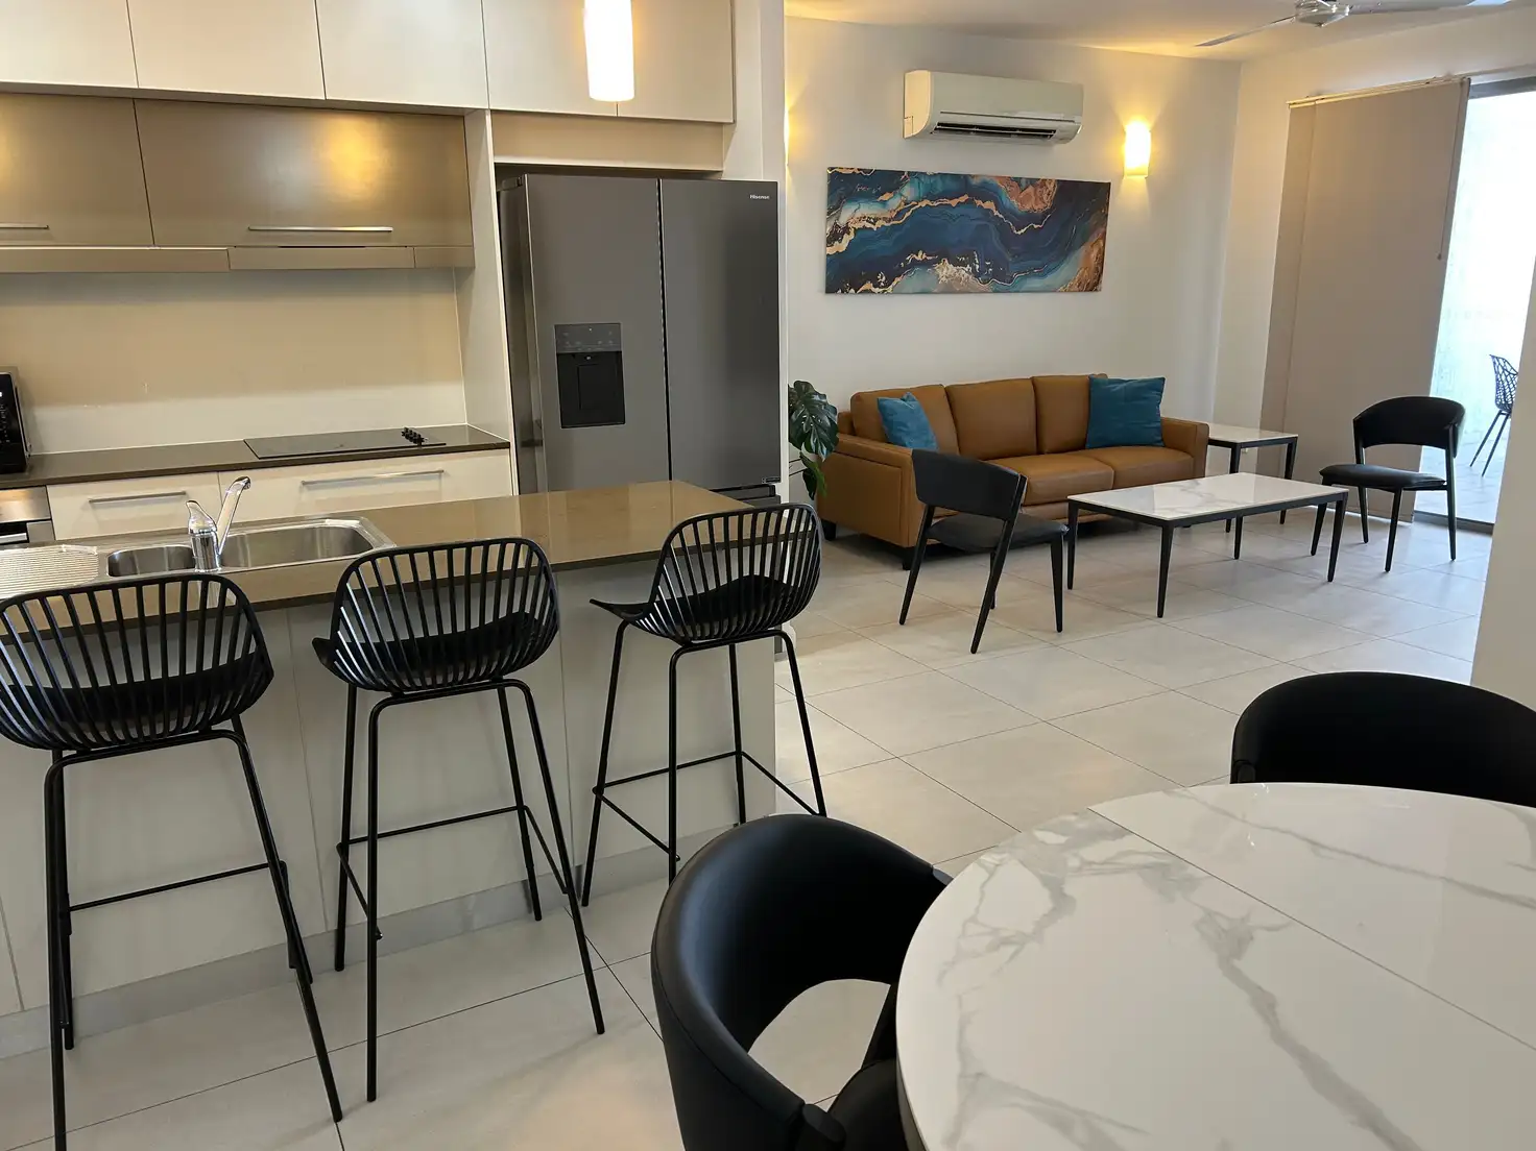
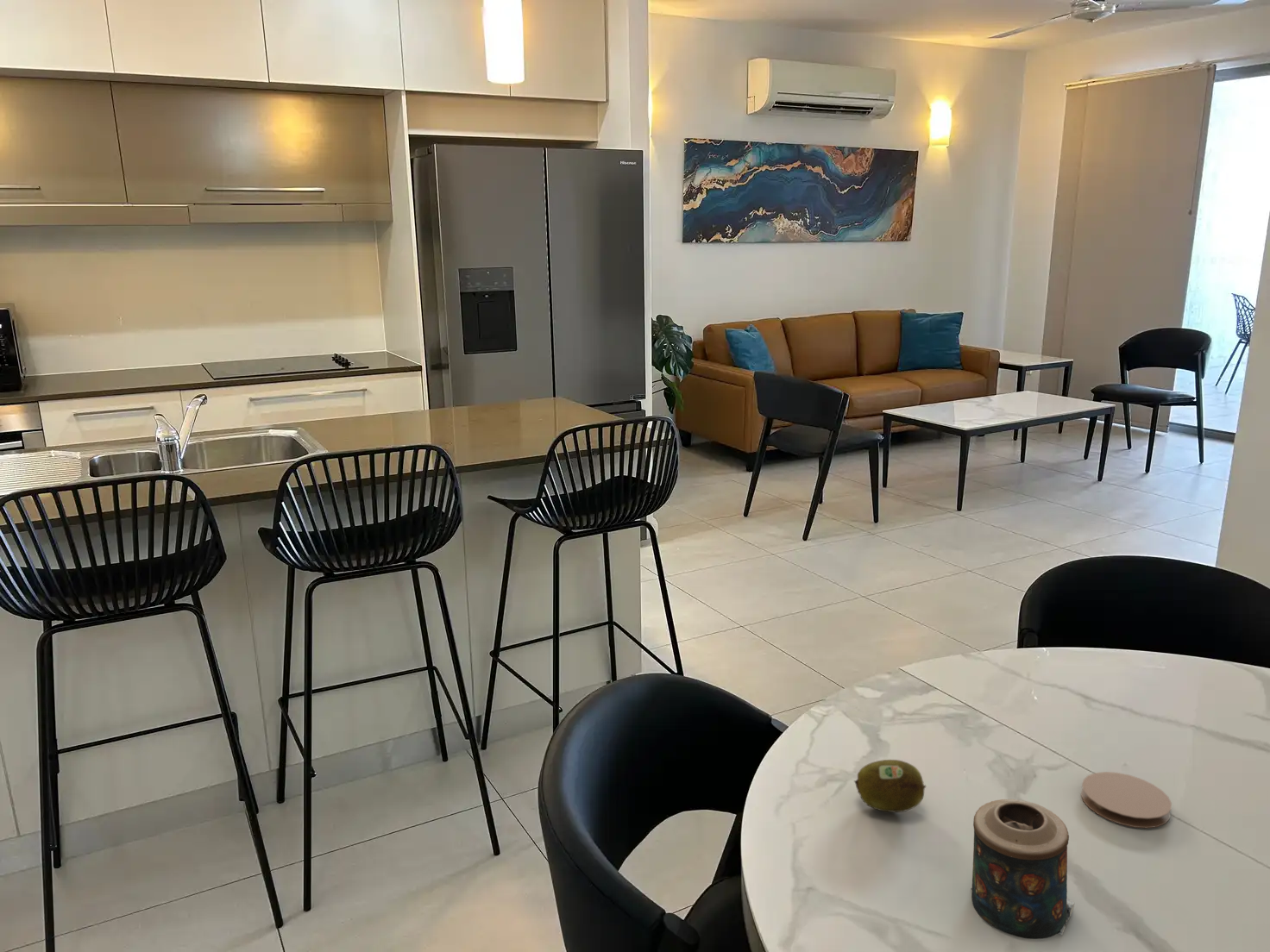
+ fruit [853,759,927,813]
+ candle [970,799,1075,940]
+ coaster [1080,771,1173,829]
